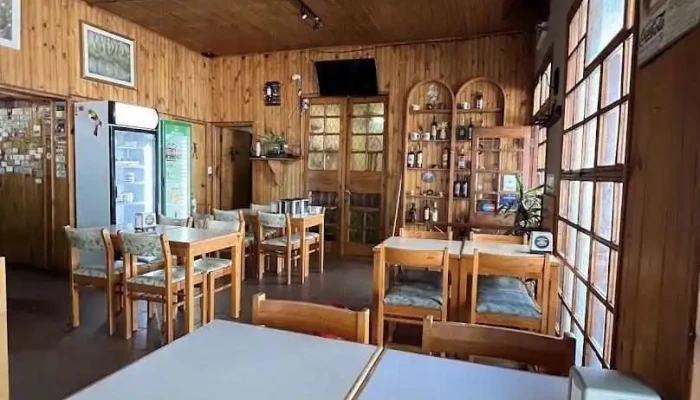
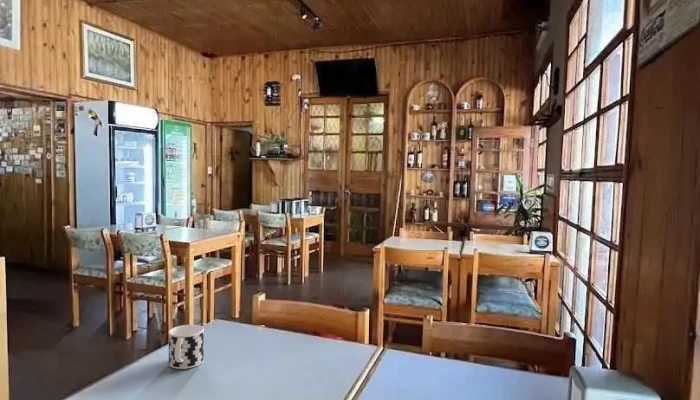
+ cup [168,324,205,370]
